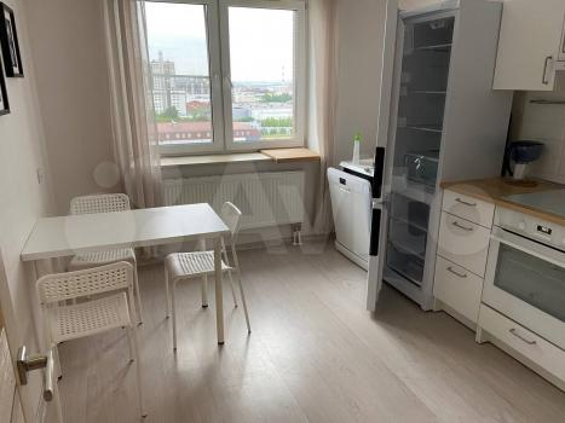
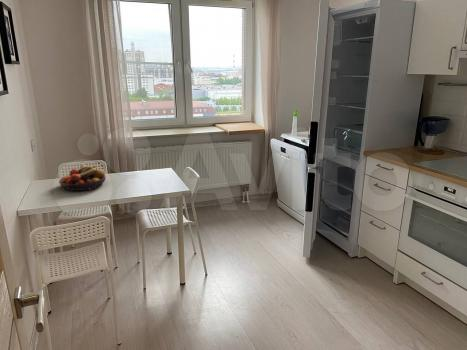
+ fruit bowl [58,163,107,192]
